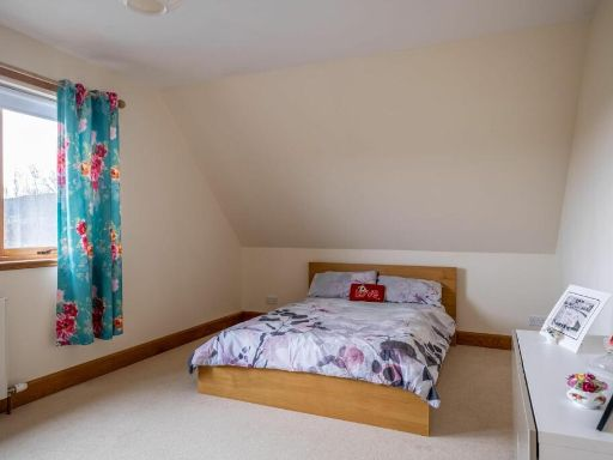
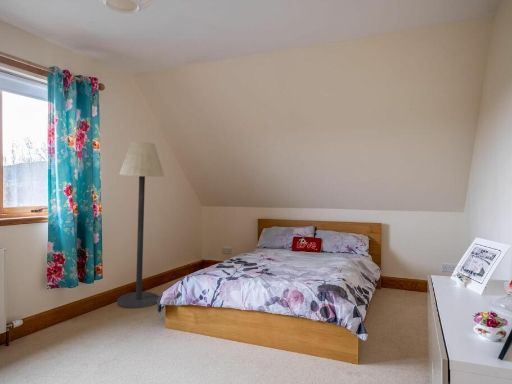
+ floor lamp [116,141,165,309]
